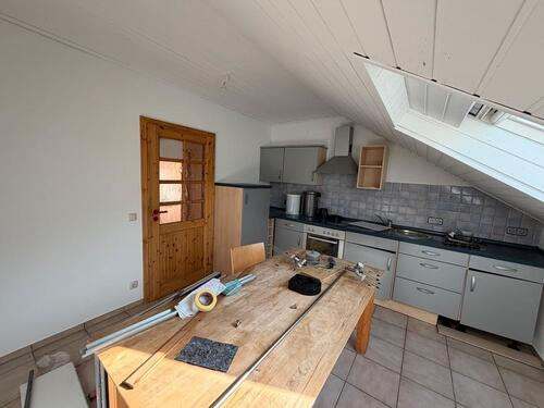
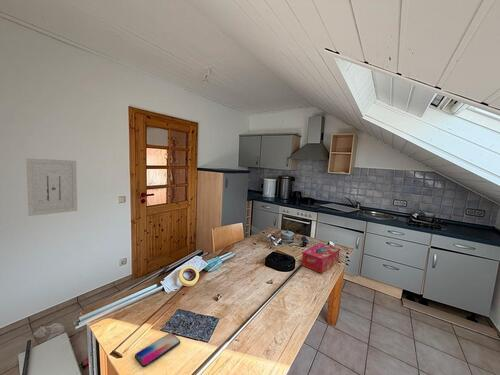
+ wall art [25,157,78,217]
+ tissue box [301,242,341,274]
+ smartphone [134,332,181,368]
